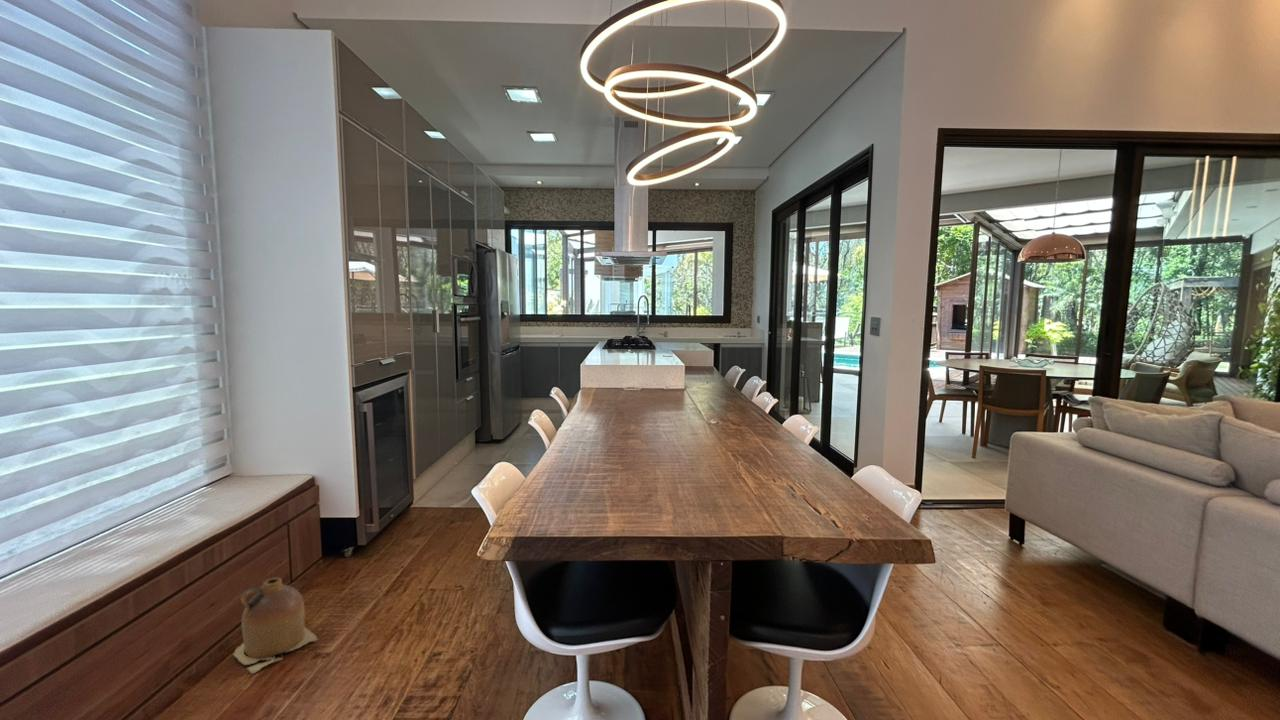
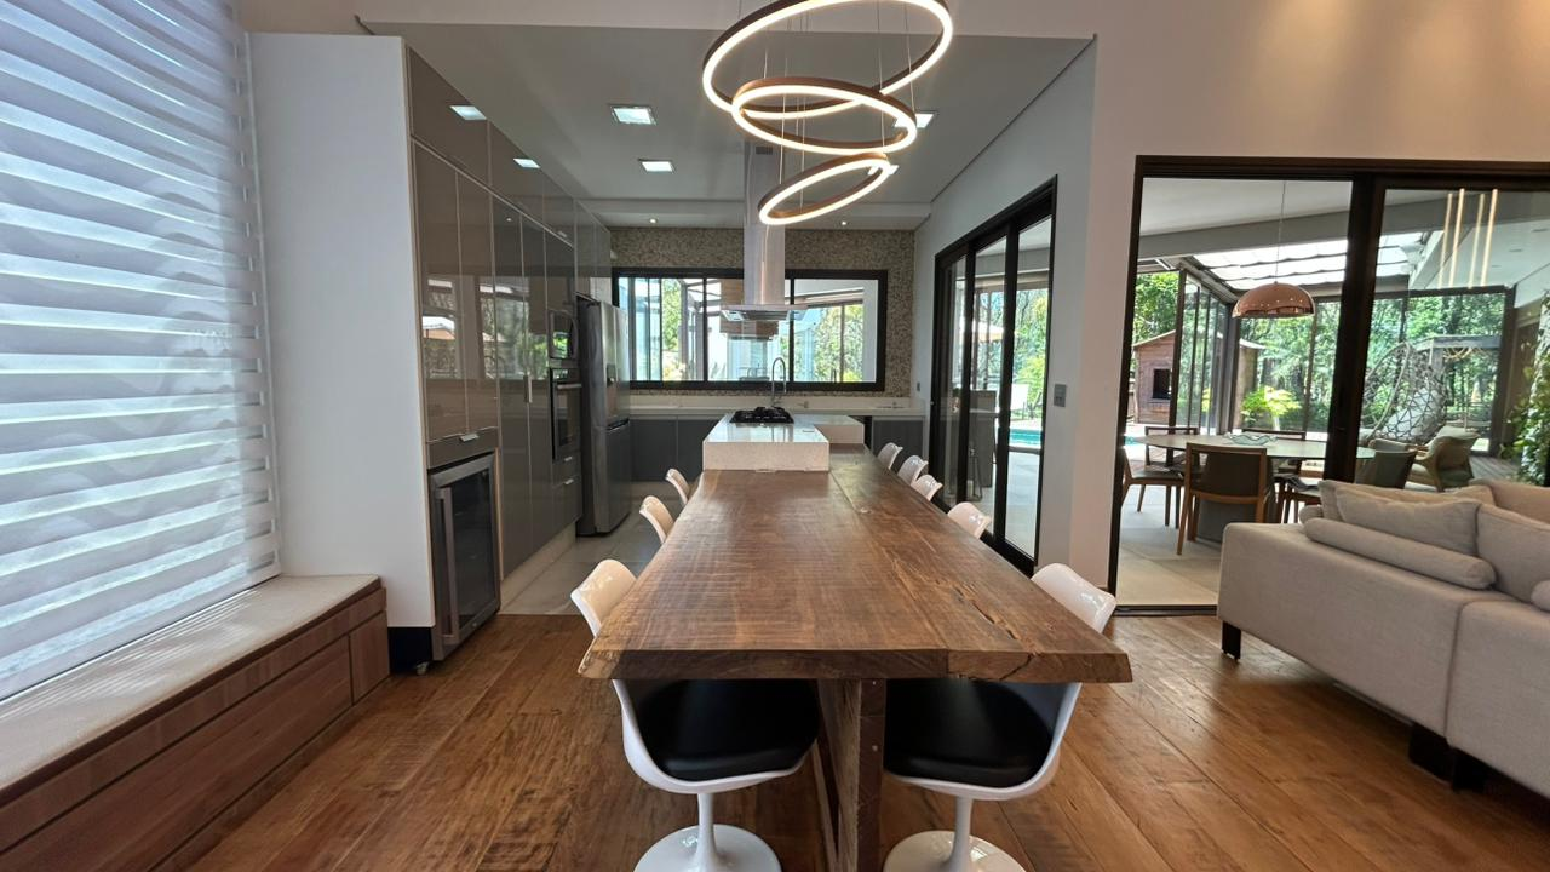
- ceramic jug [232,576,320,675]
